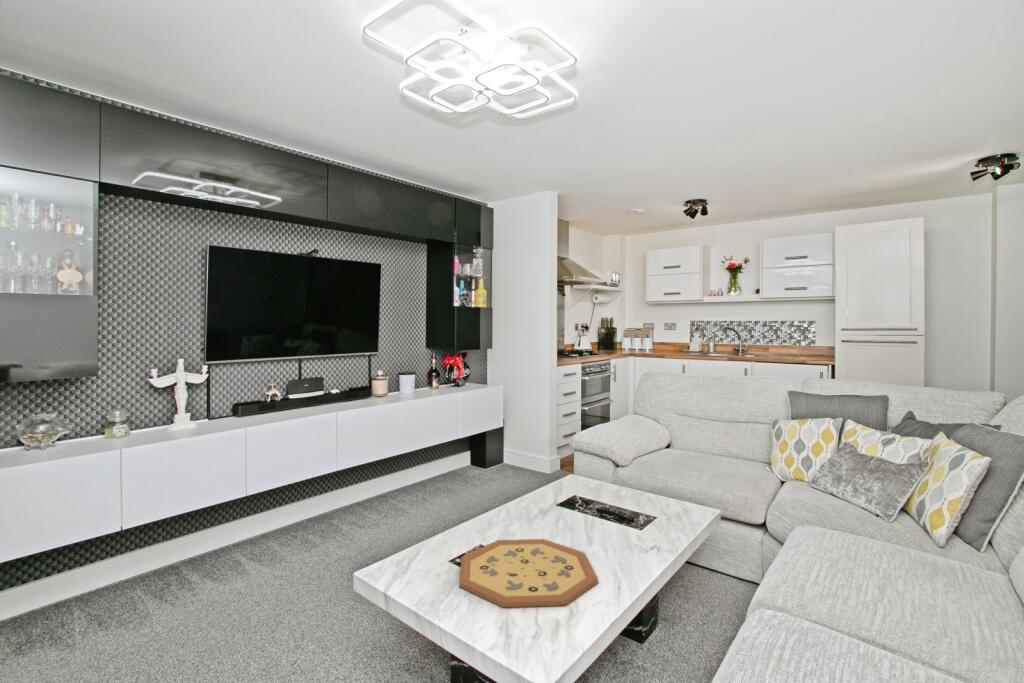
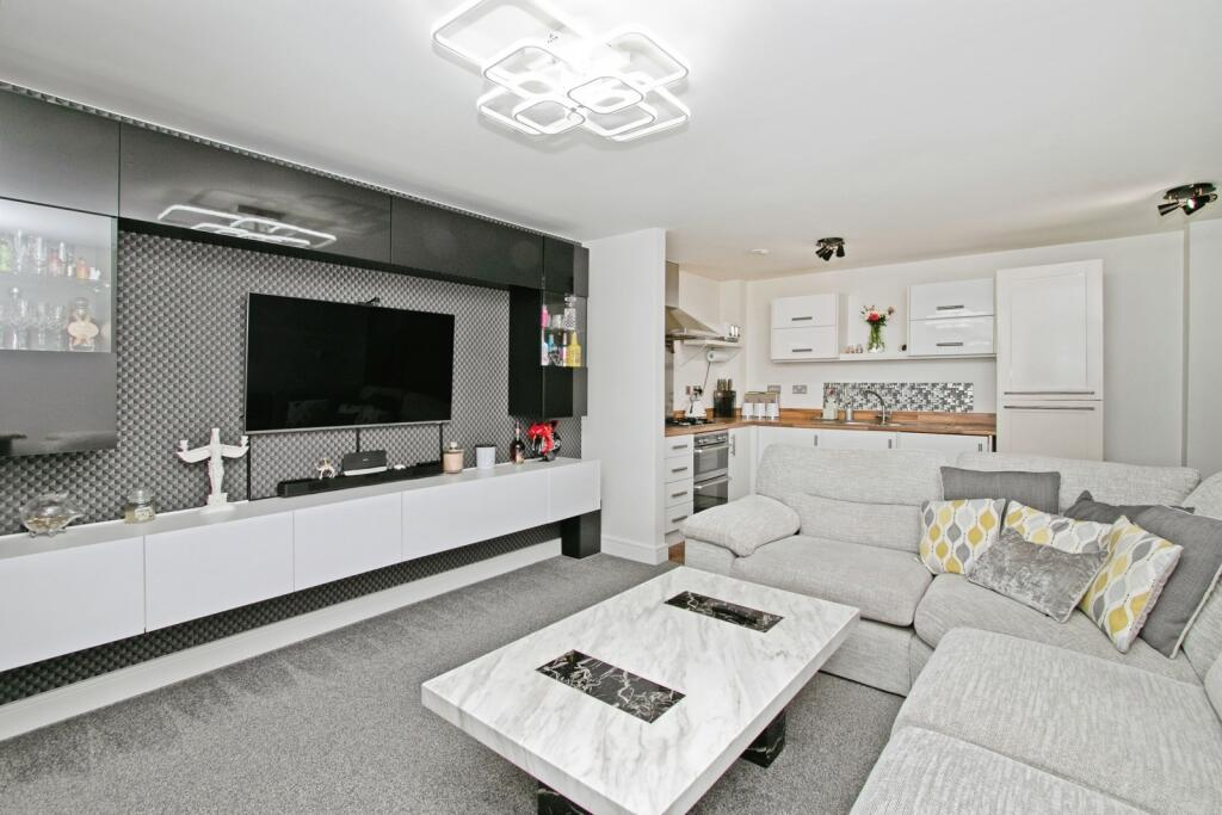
- decorative tray [458,538,599,608]
